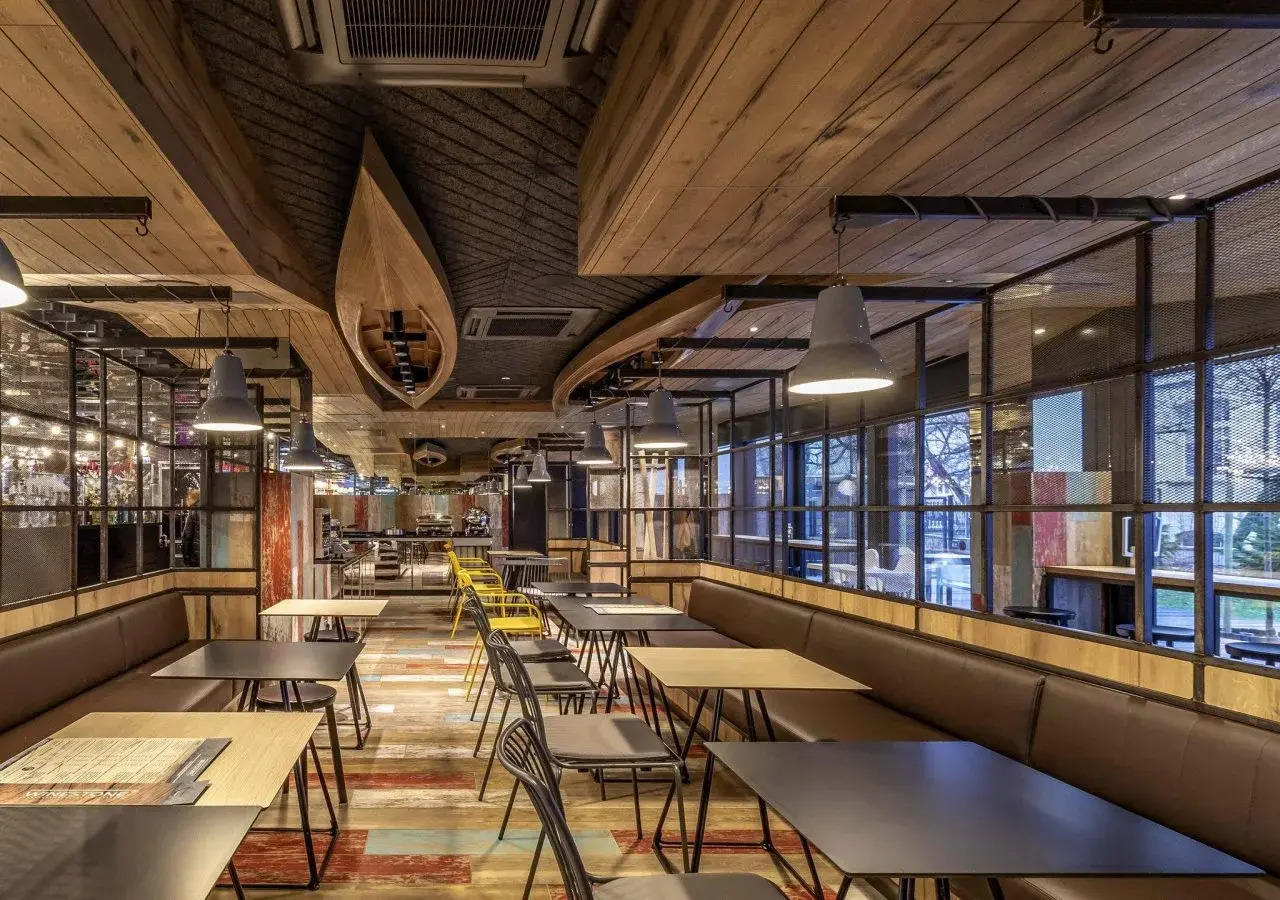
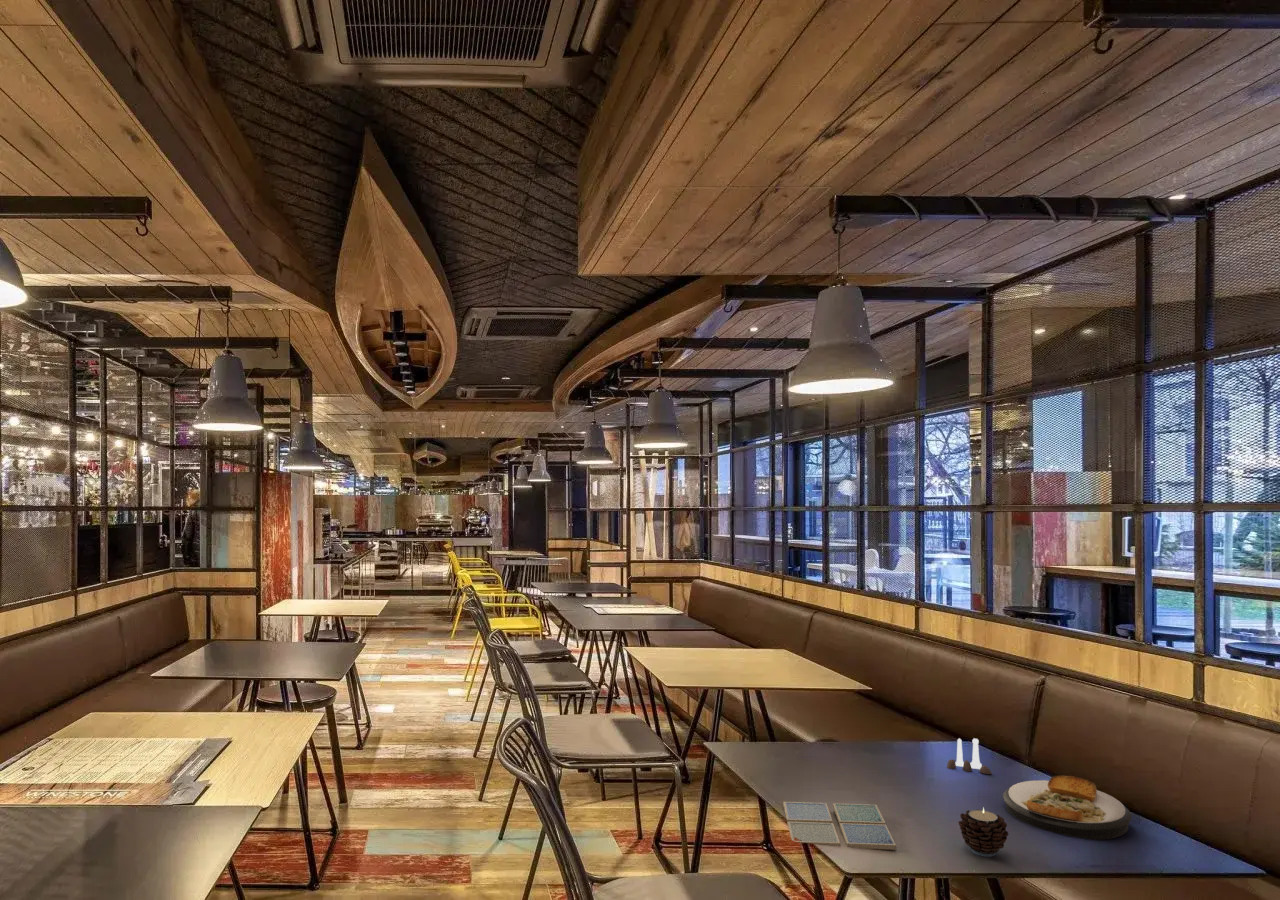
+ candle [957,806,1009,858]
+ drink coaster [782,801,897,851]
+ salt and pepper shaker set [946,737,993,775]
+ plate [1002,775,1132,841]
